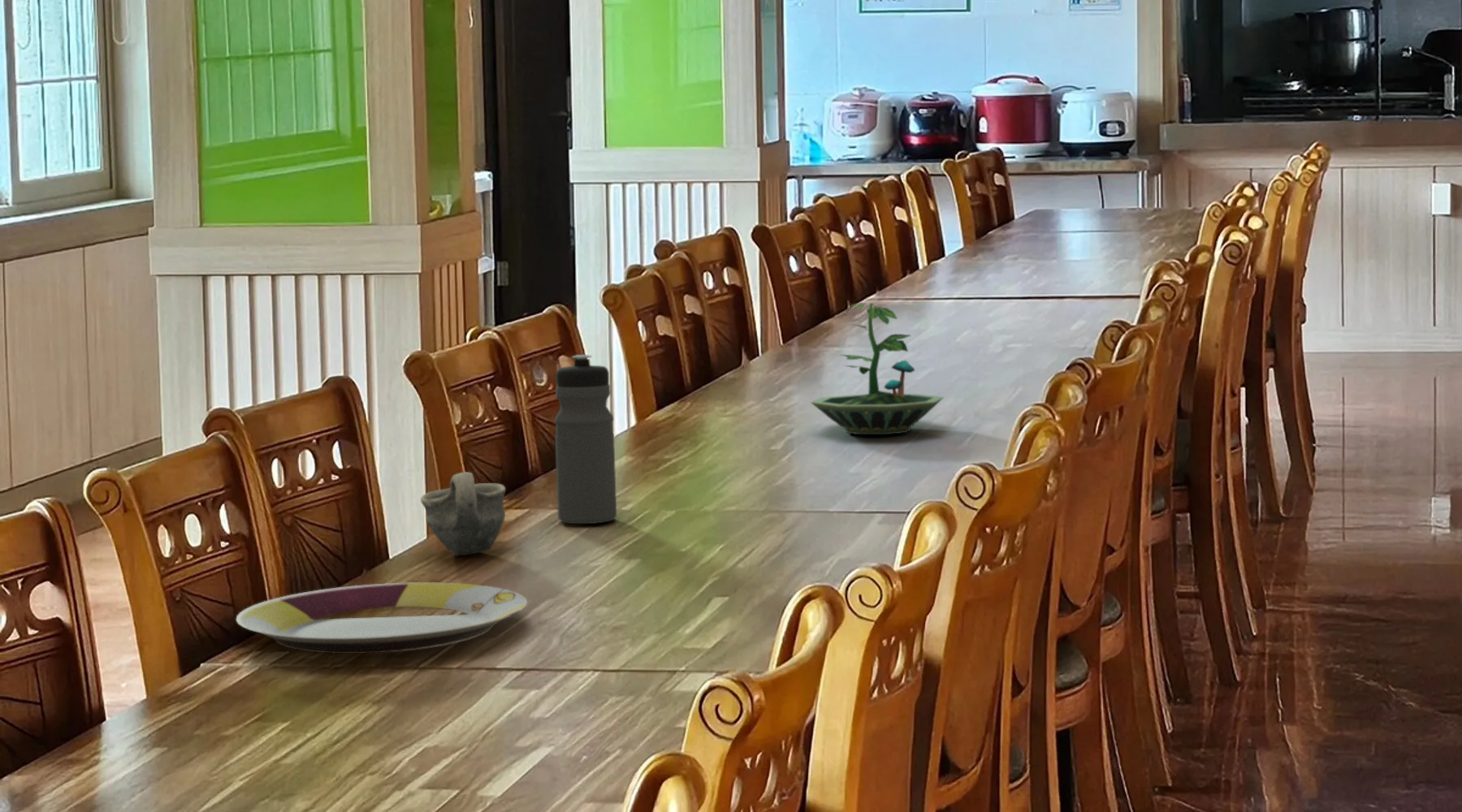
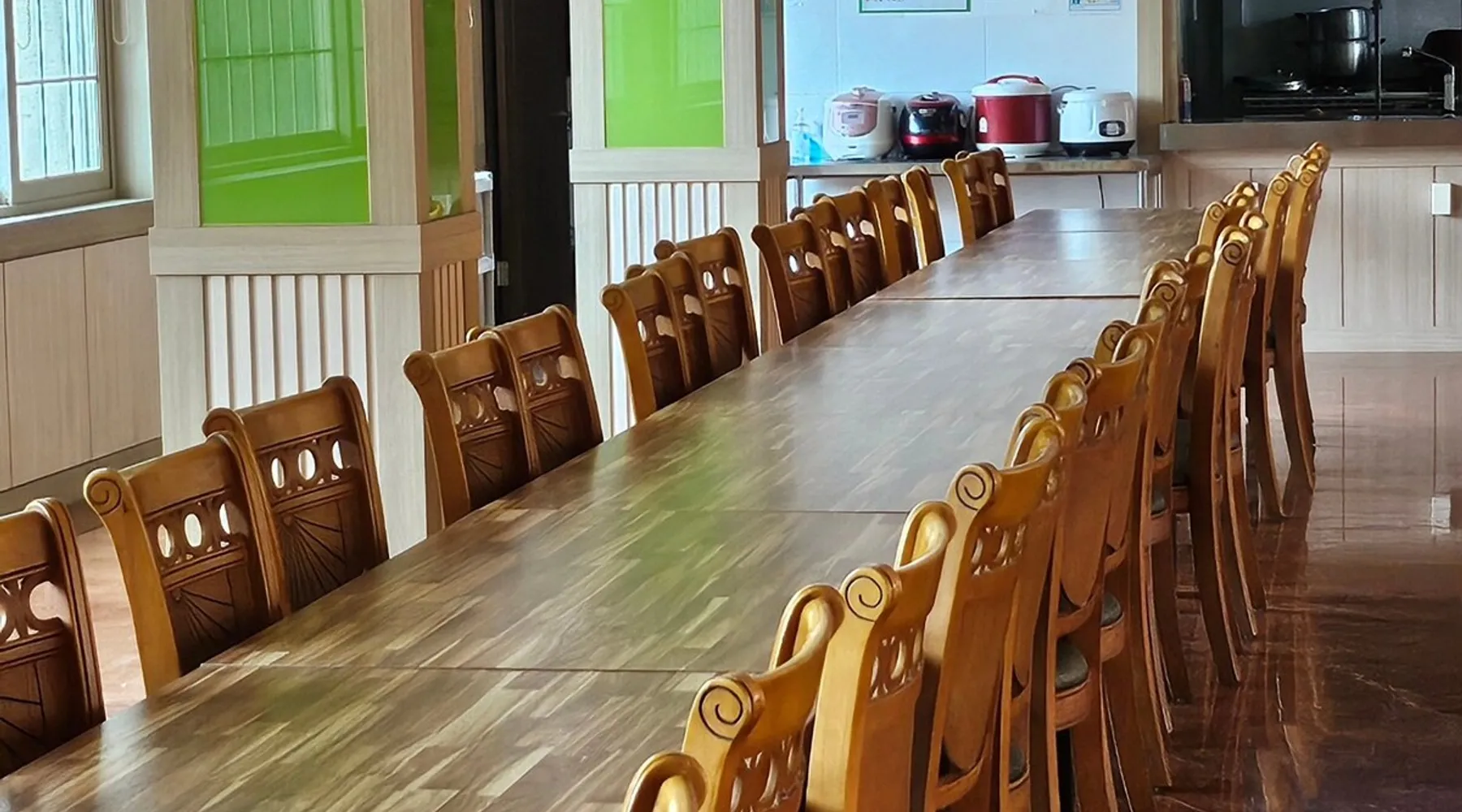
- terrarium [810,301,945,435]
- water bottle [554,353,617,525]
- cup [420,471,506,556]
- plate [236,581,528,654]
